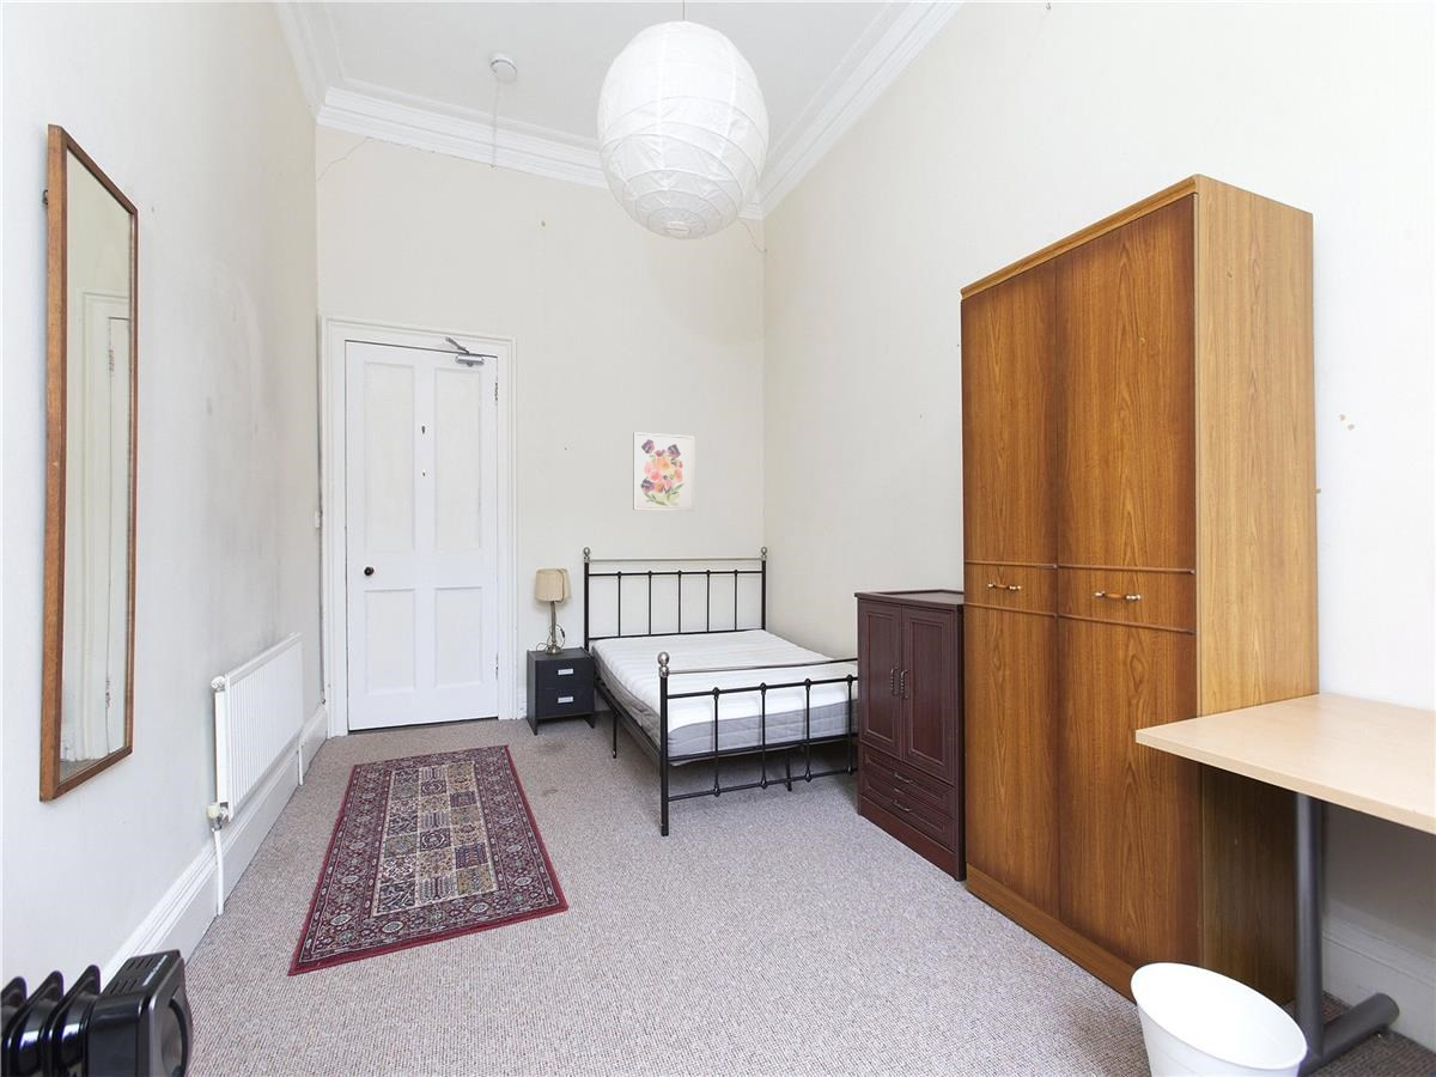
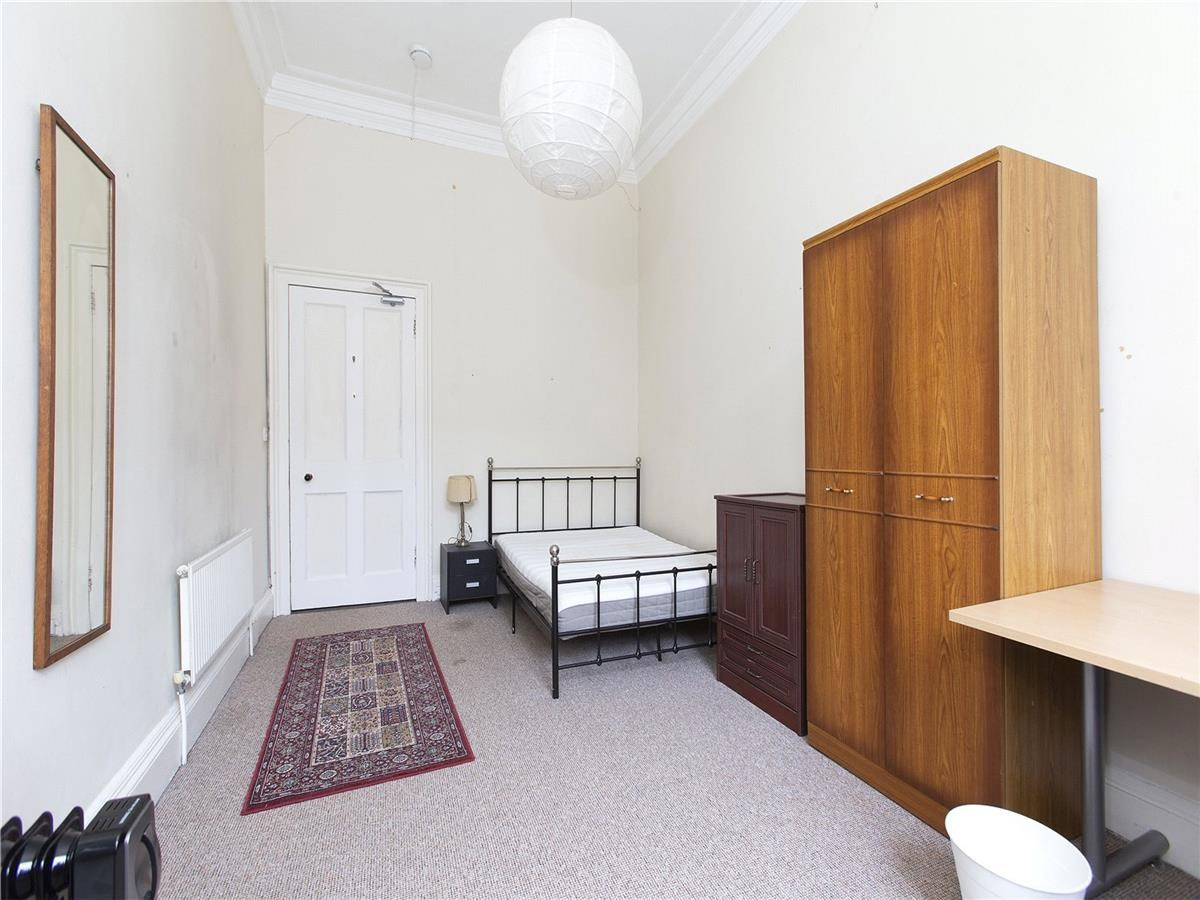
- wall art [632,431,695,512]
